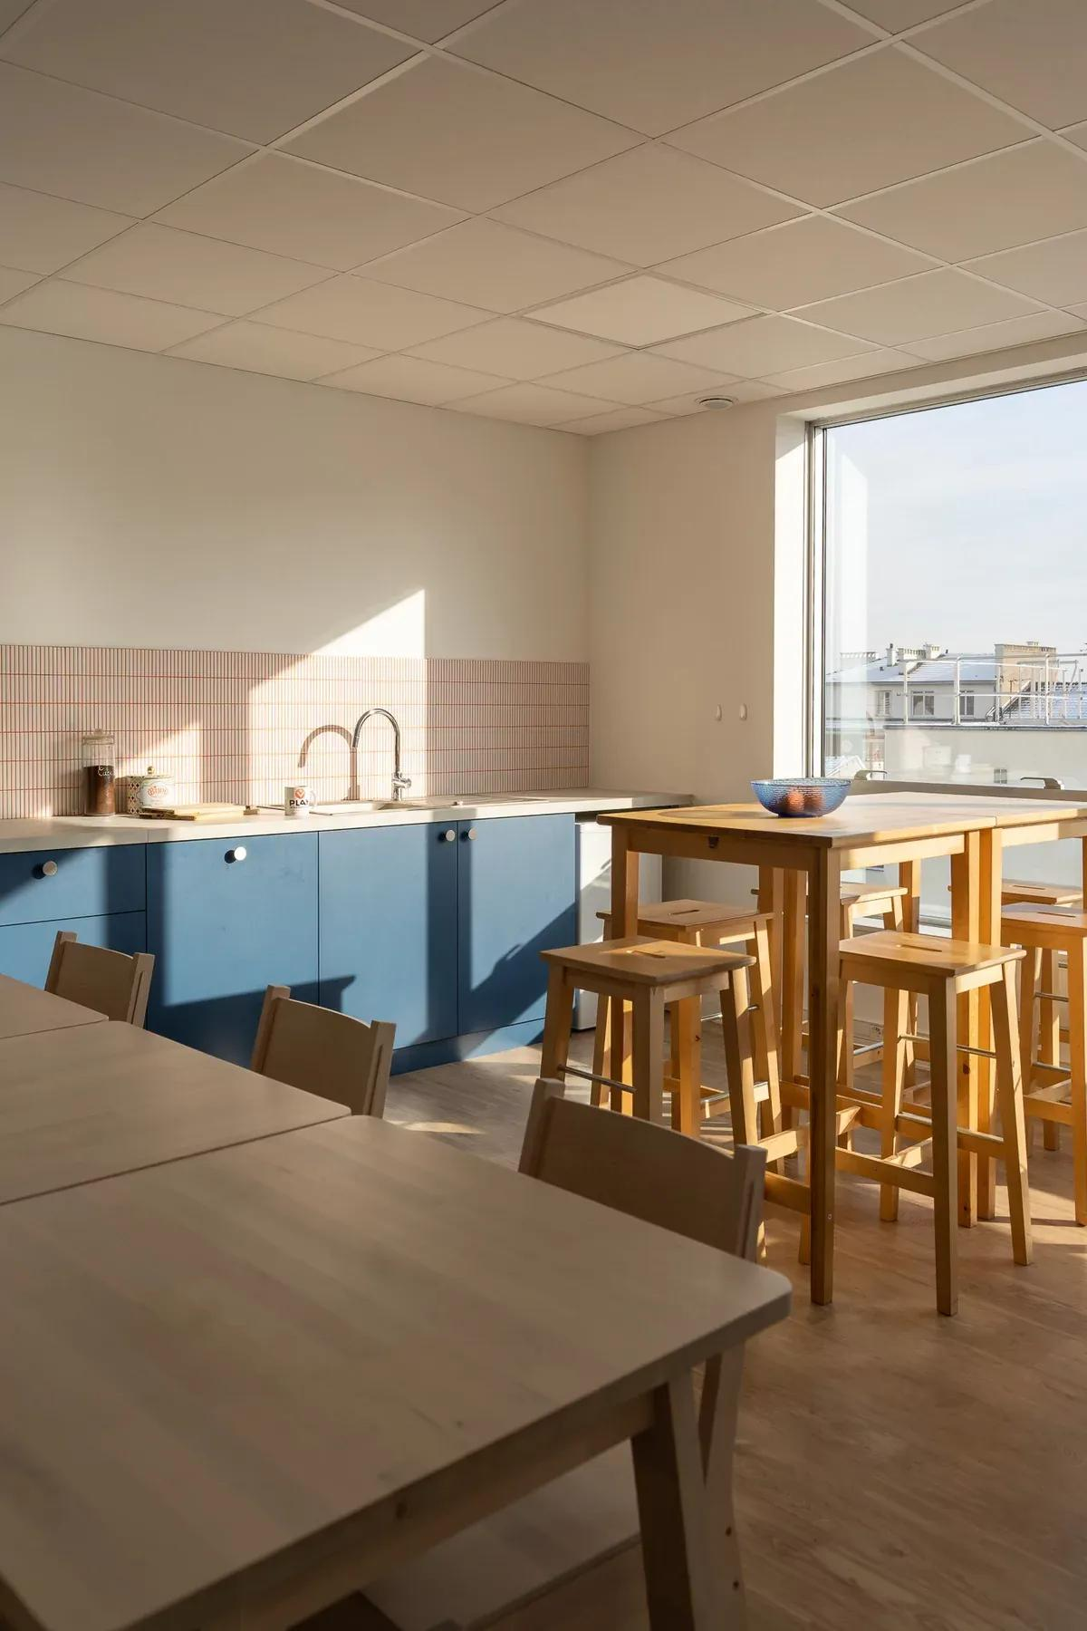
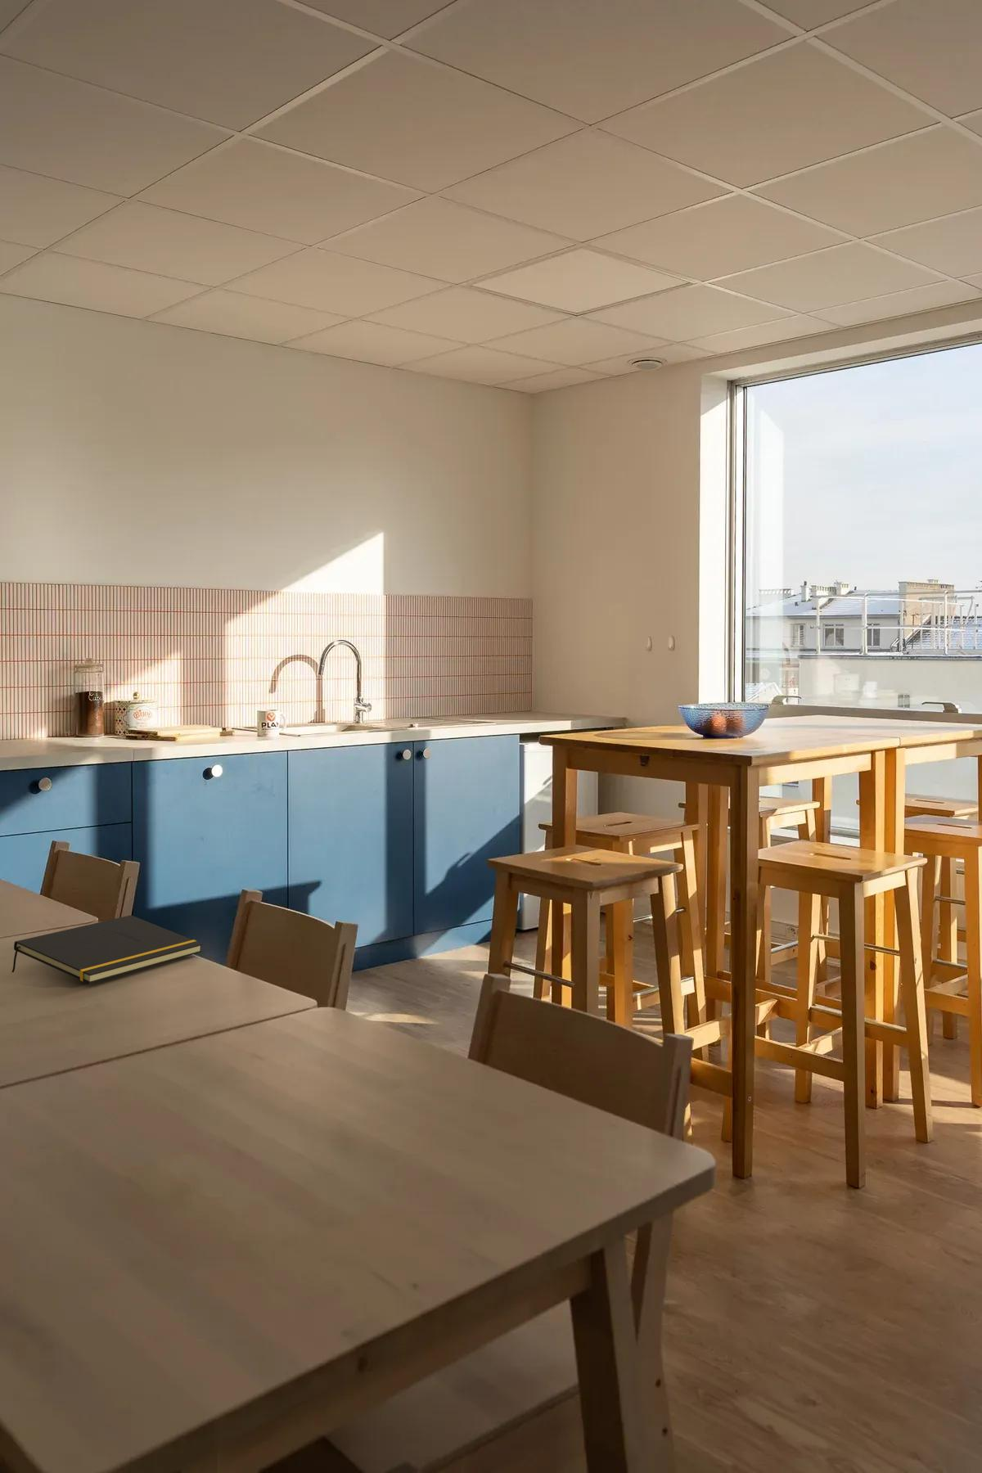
+ notepad [11,914,204,984]
